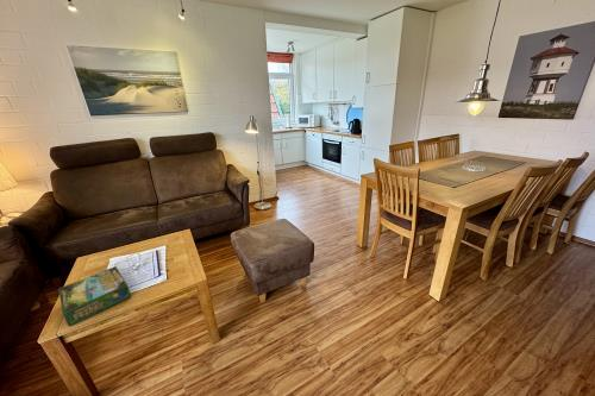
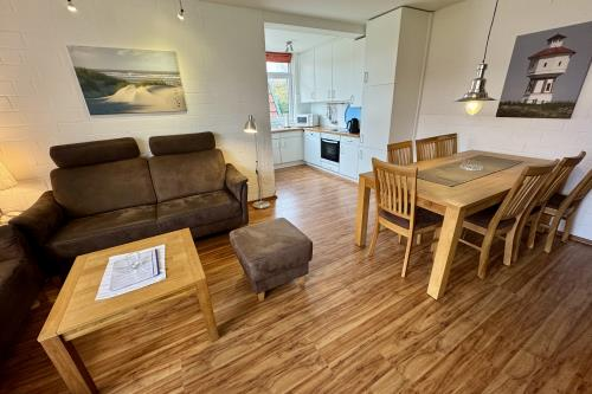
- board game [57,265,133,327]
